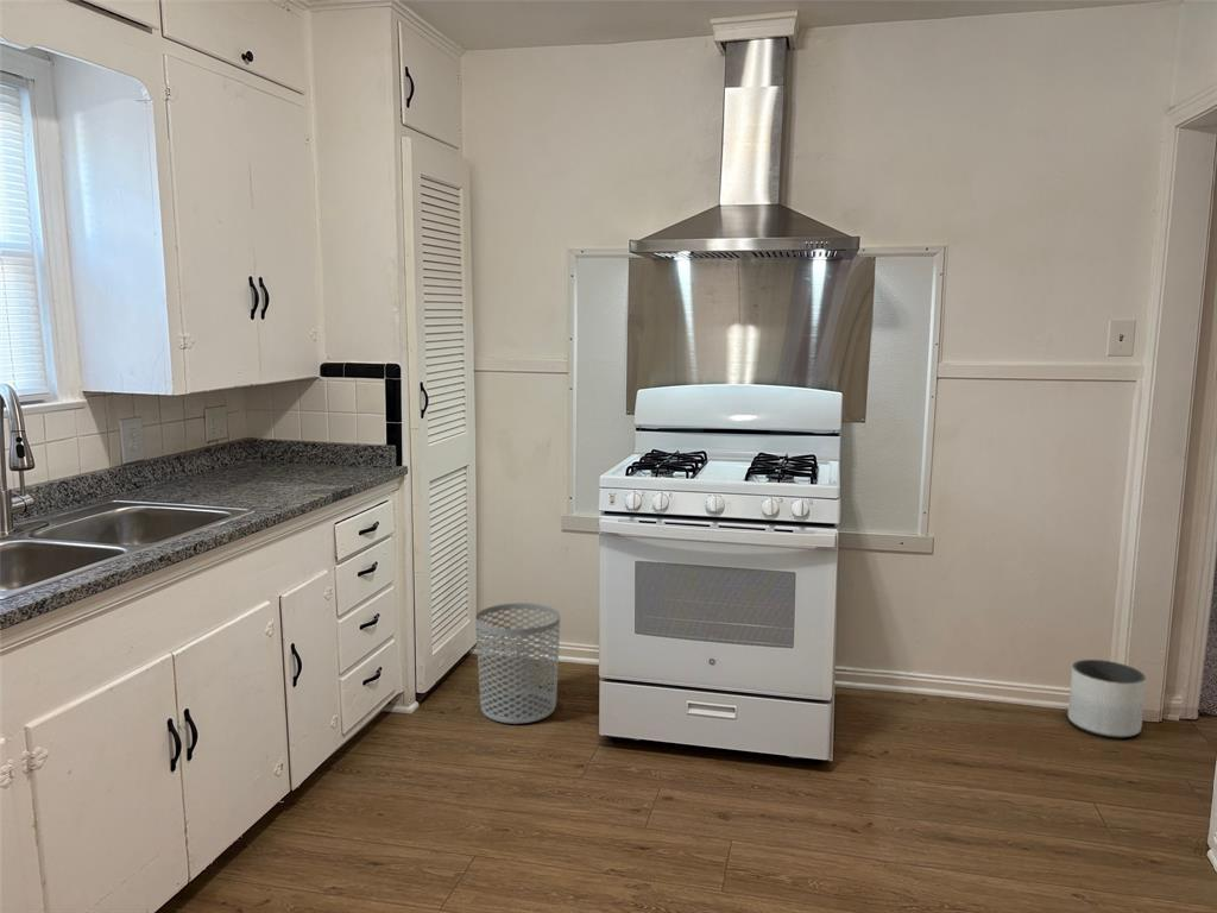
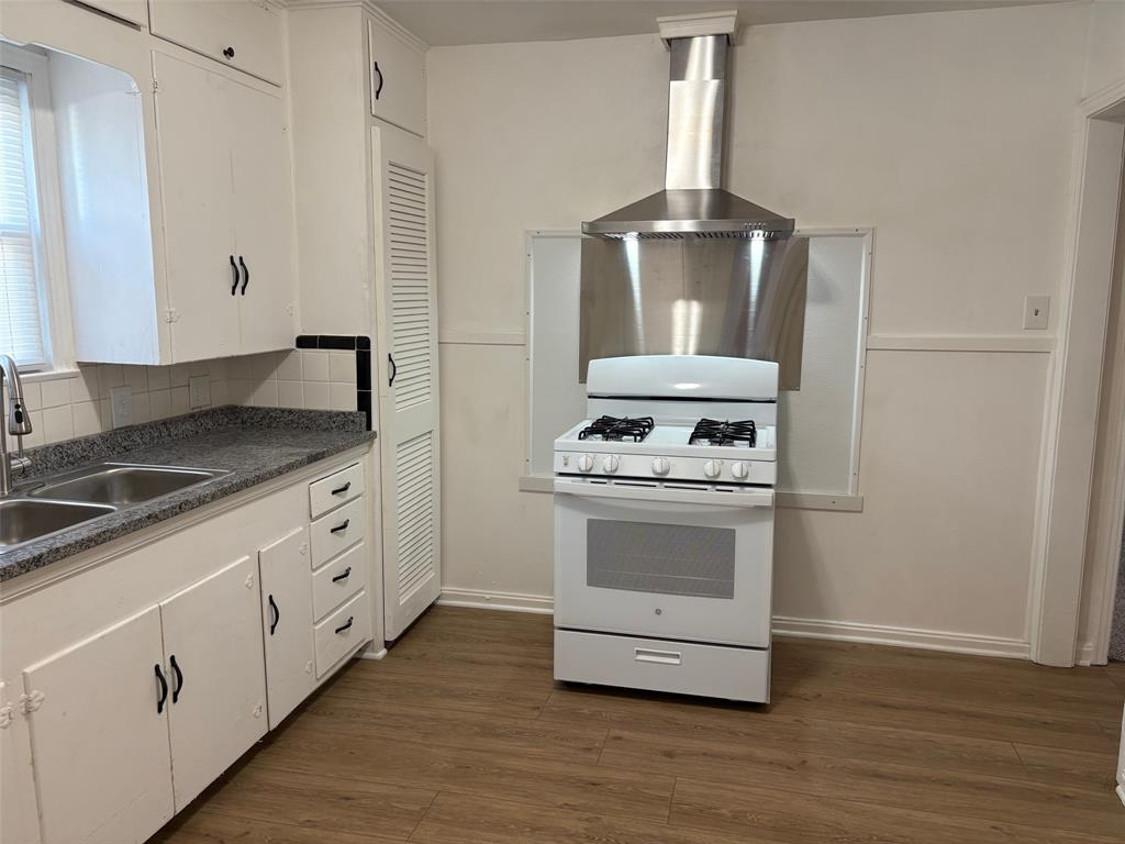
- waste bin [474,602,561,725]
- planter [1067,659,1147,739]
